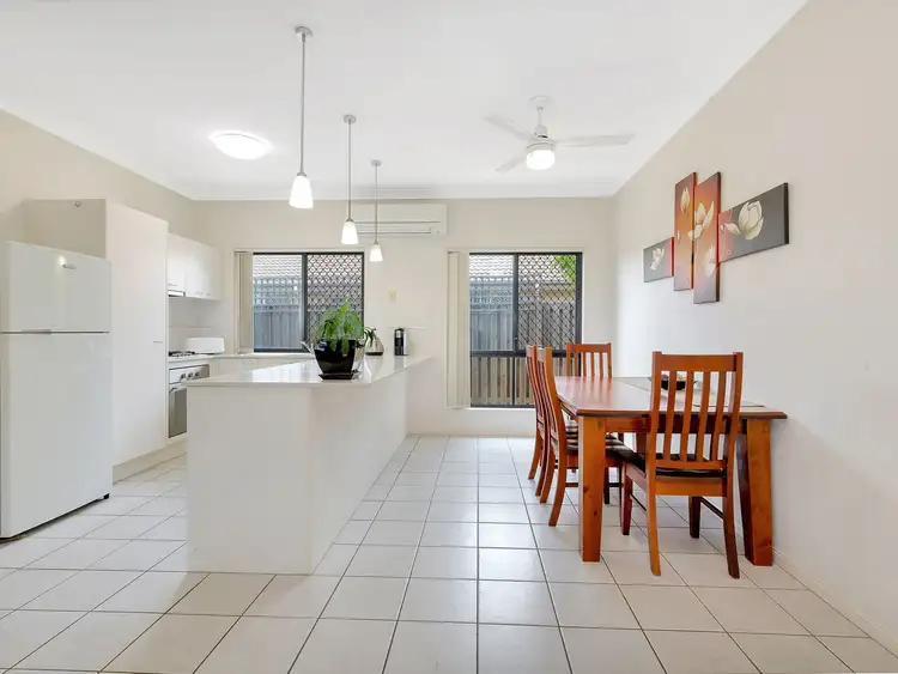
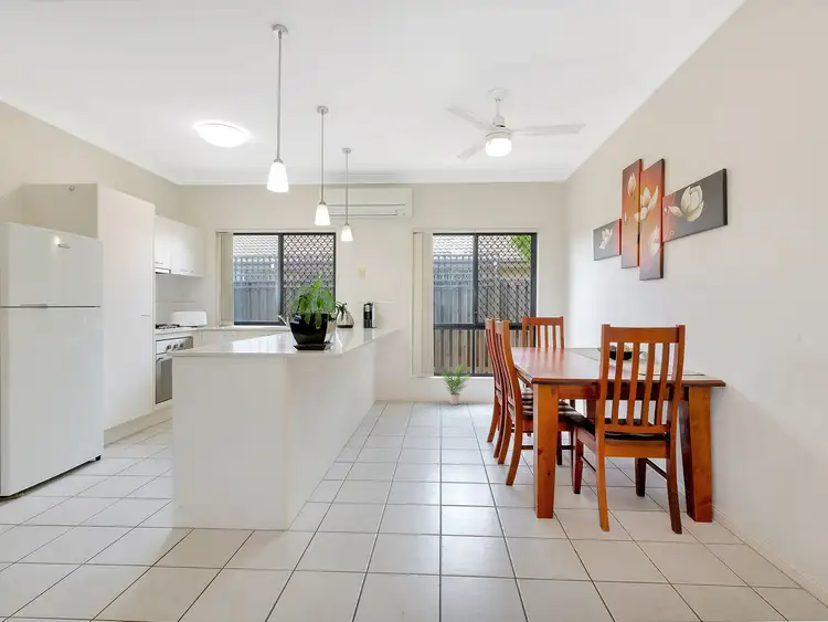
+ potted plant [442,362,471,405]
